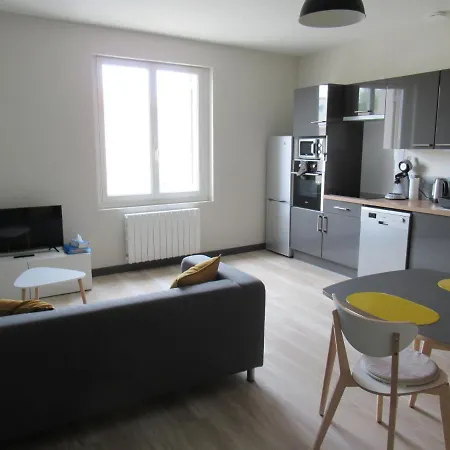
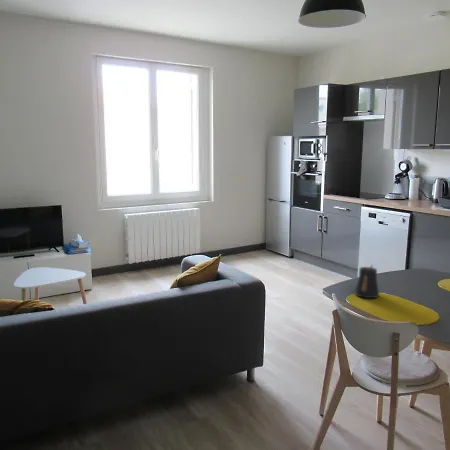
+ kettle [354,264,380,299]
